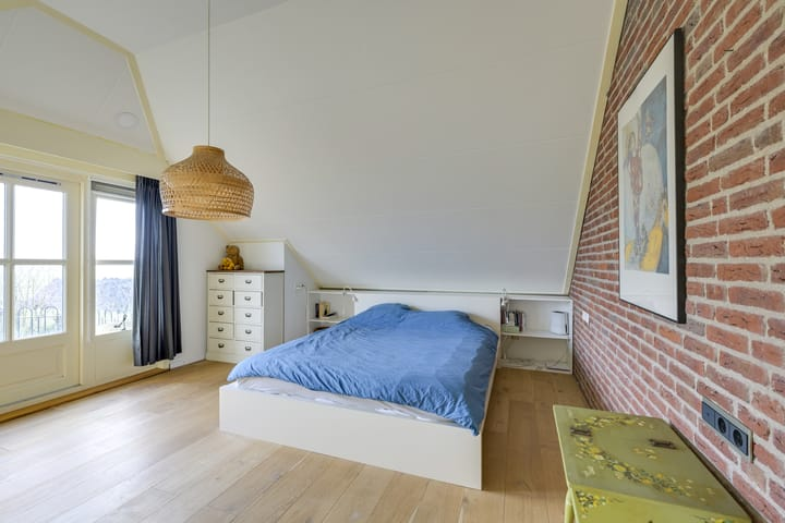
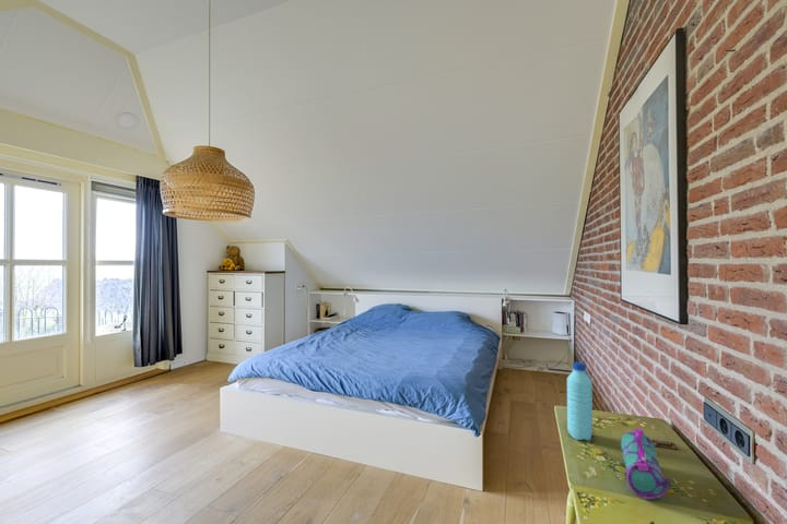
+ pencil case [619,428,671,501]
+ water bottle [566,360,594,441]
